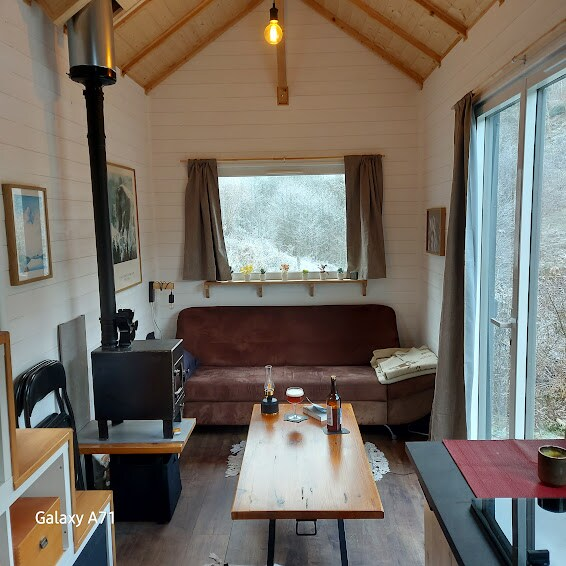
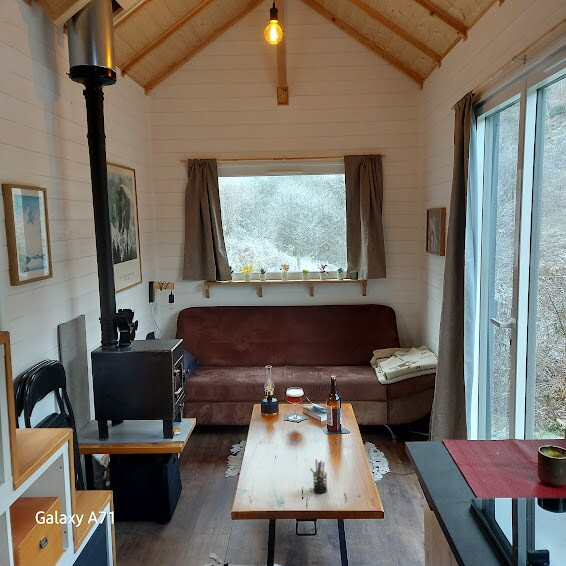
+ pen holder [309,458,328,494]
